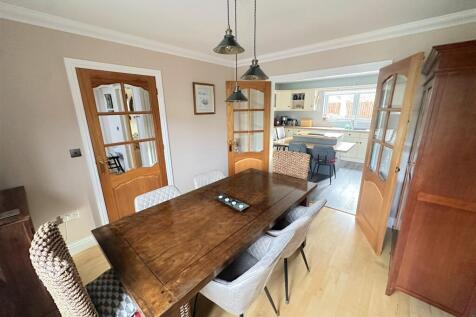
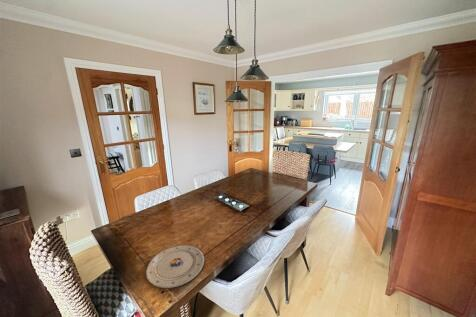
+ plate [145,244,205,289]
